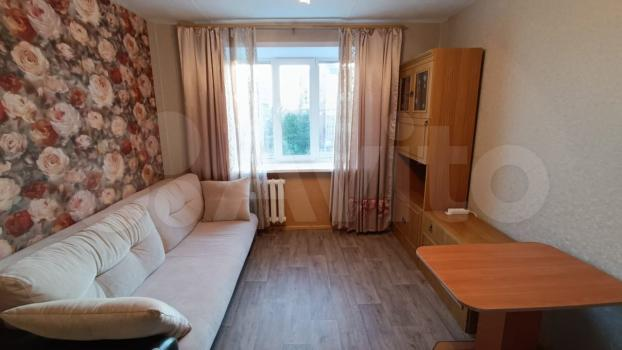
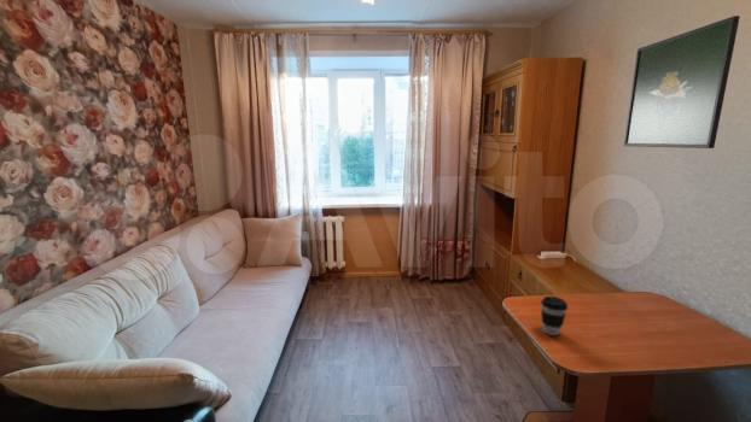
+ coffee cup [540,295,569,336]
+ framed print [623,14,741,150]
